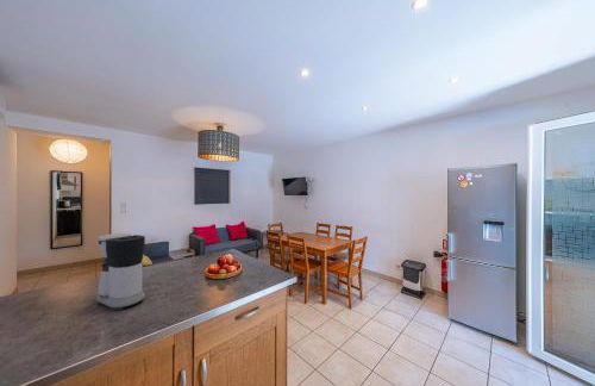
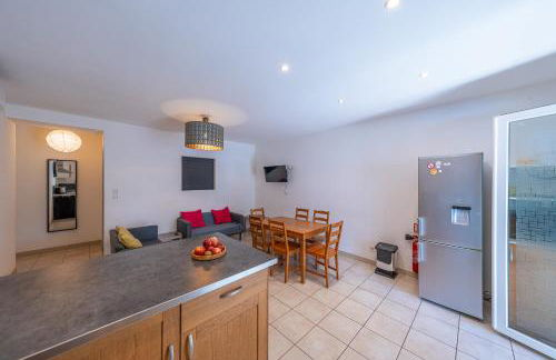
- coffee maker [95,232,146,311]
